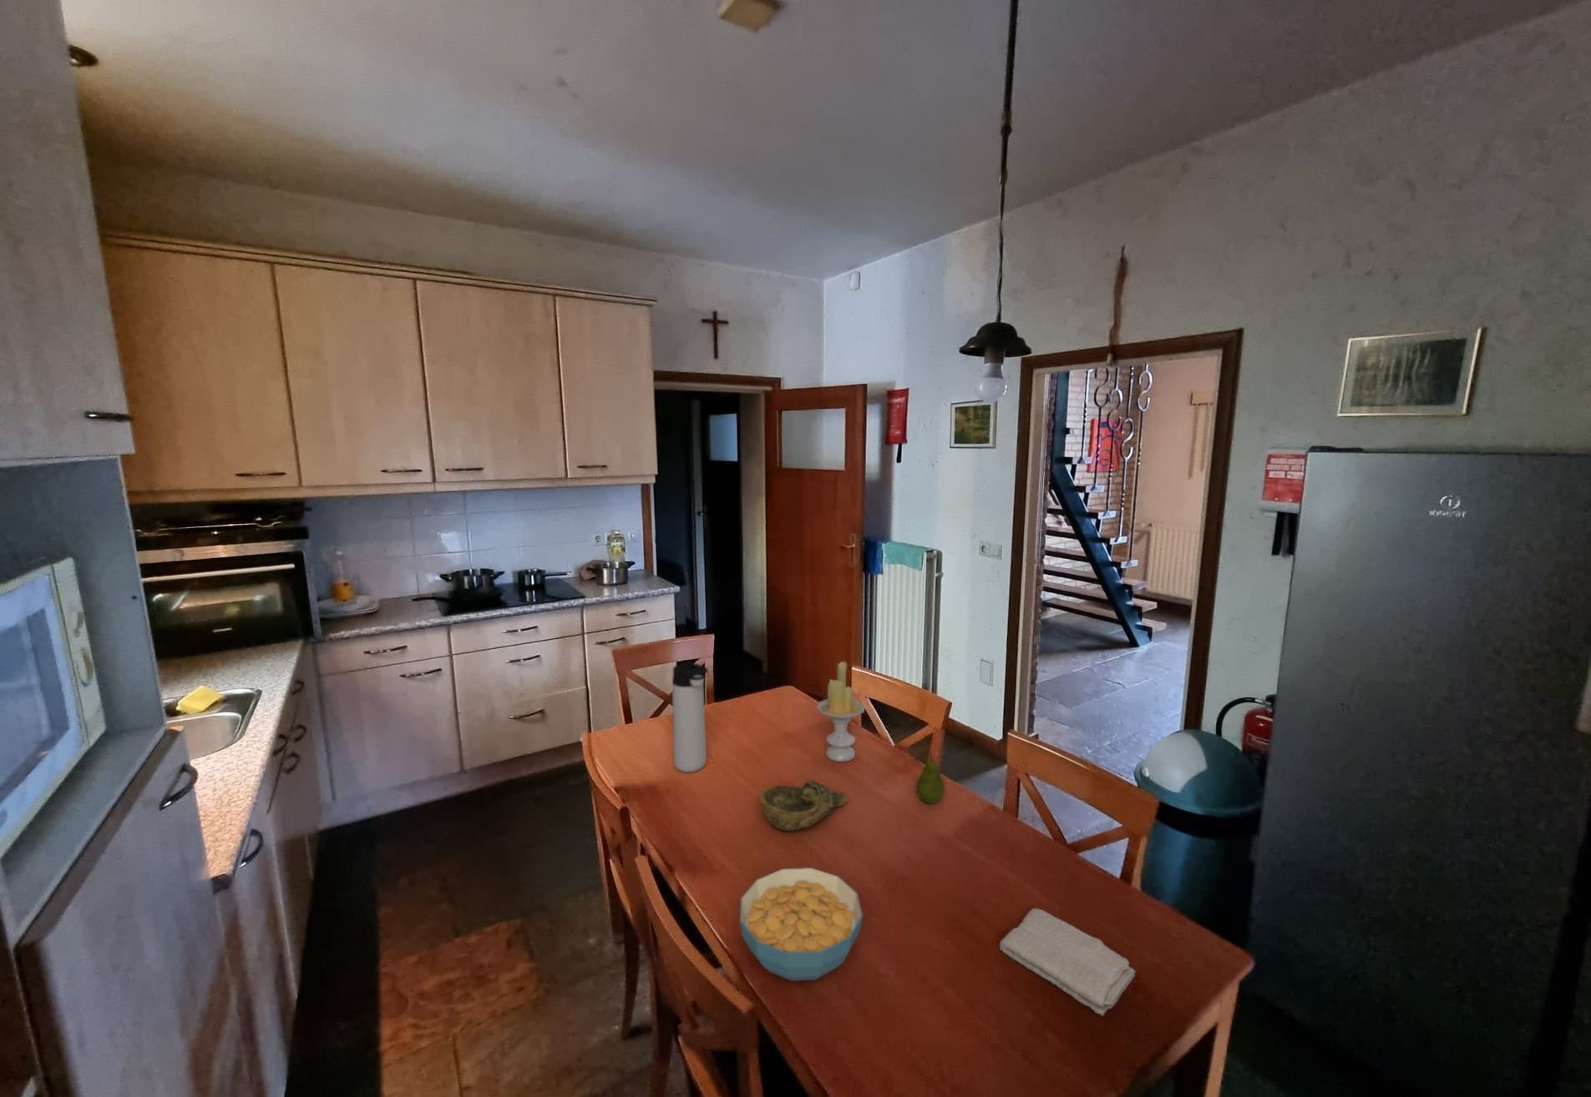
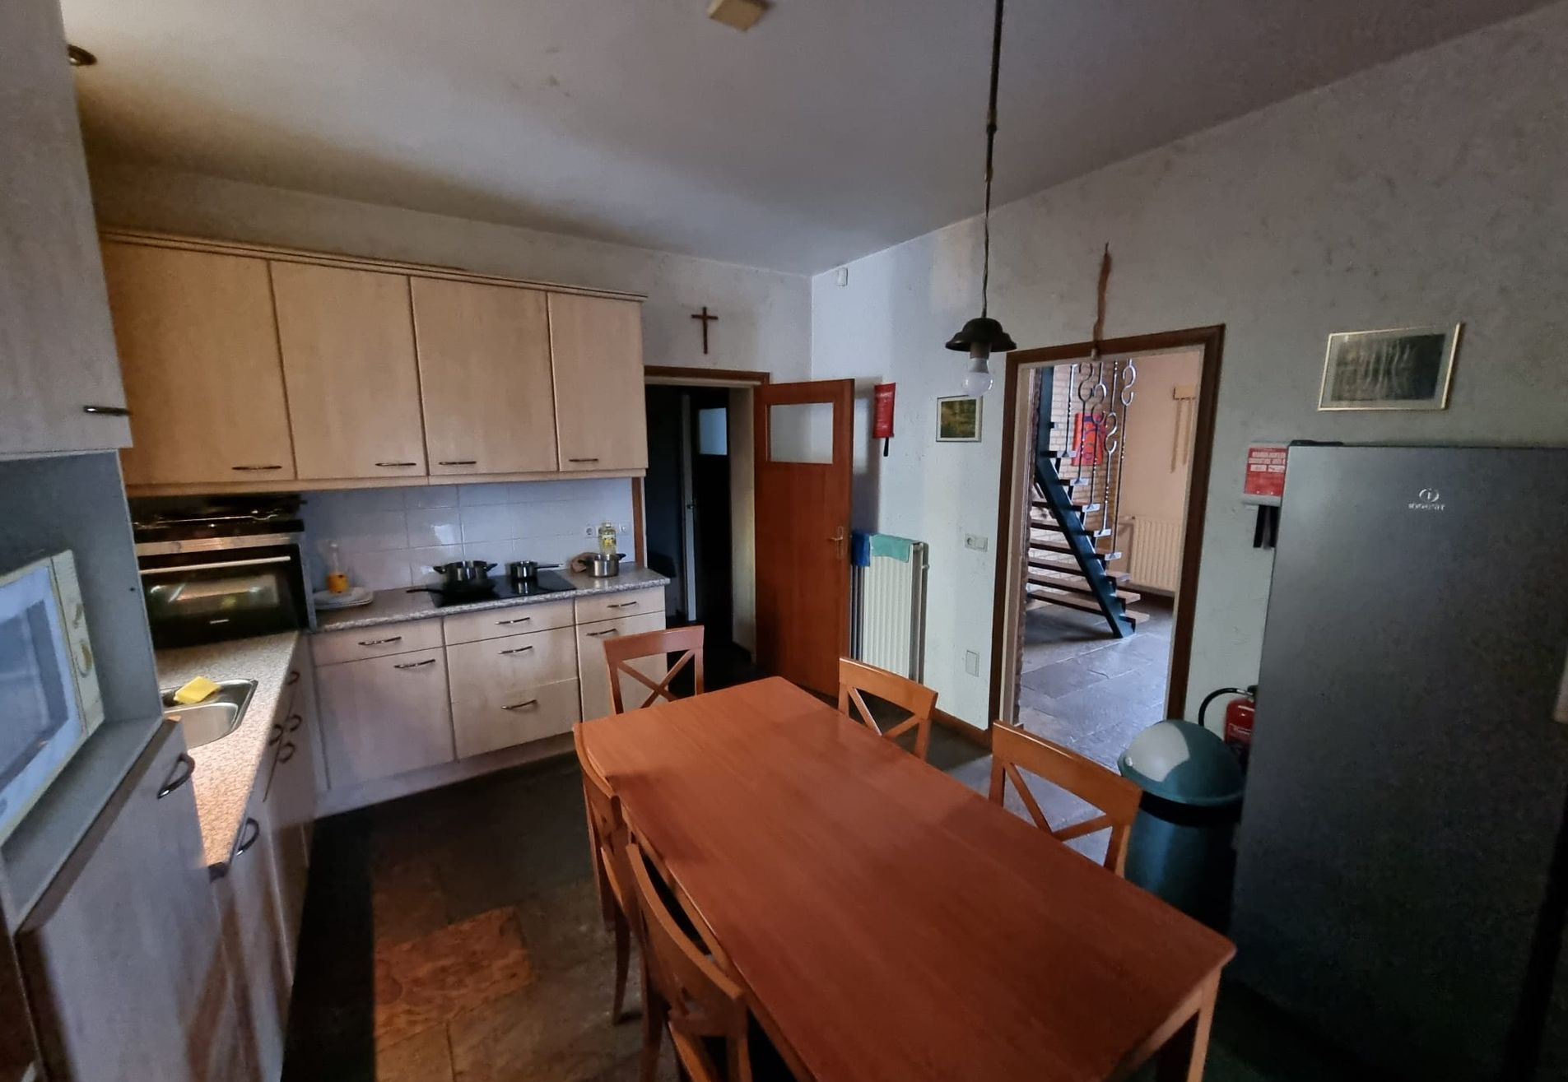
- thermos bottle [671,658,708,773]
- washcloth [999,907,1136,1017]
- candle [816,661,866,762]
- cereal bowl [739,866,863,982]
- fruit [915,751,945,805]
- decorative bowl [758,779,849,831]
